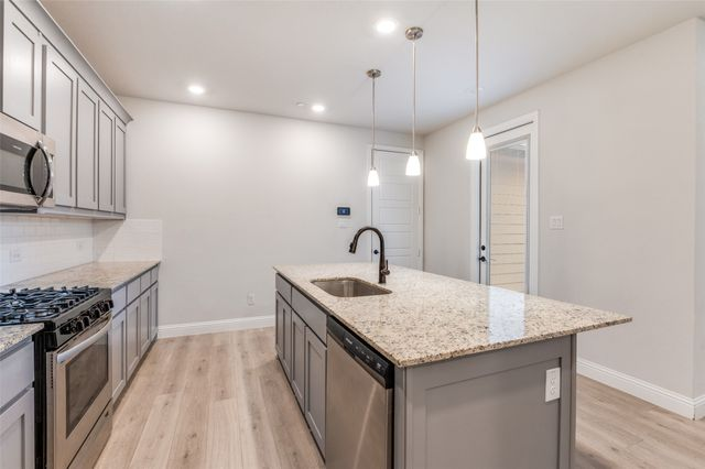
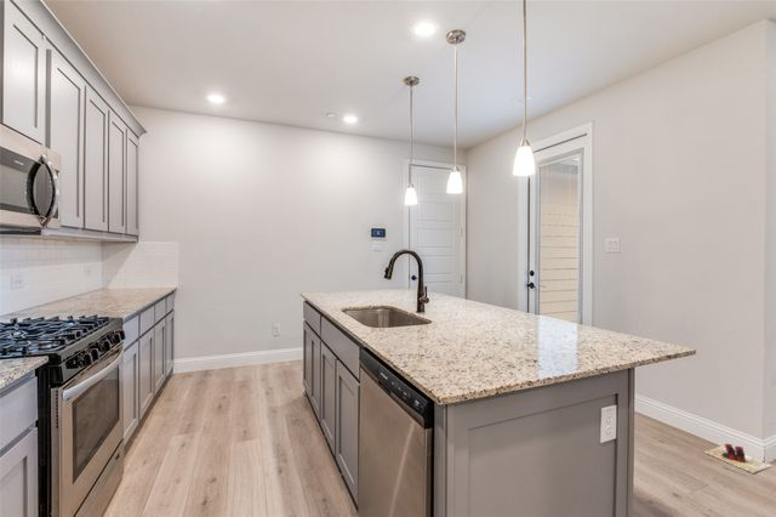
+ slippers [702,443,772,475]
